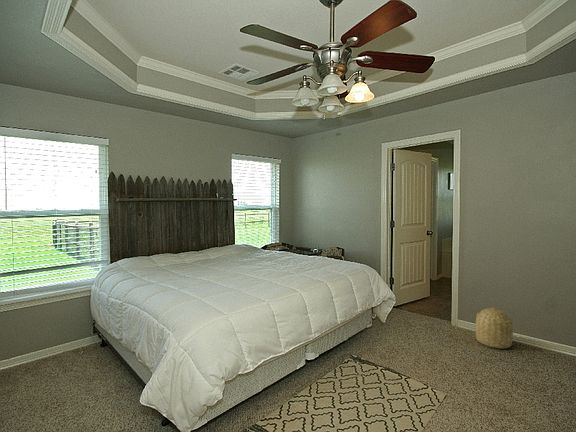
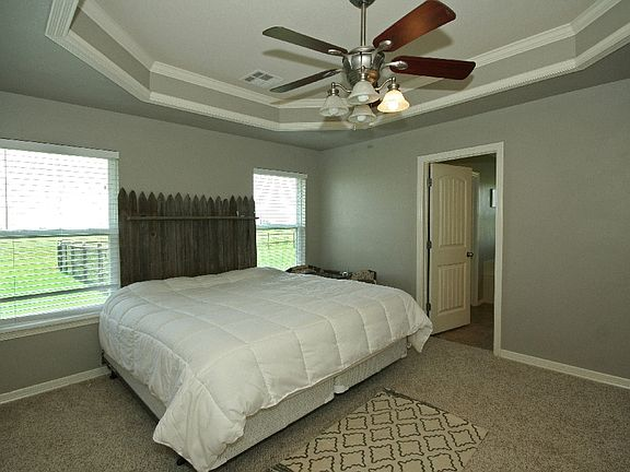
- basket [475,307,514,349]
